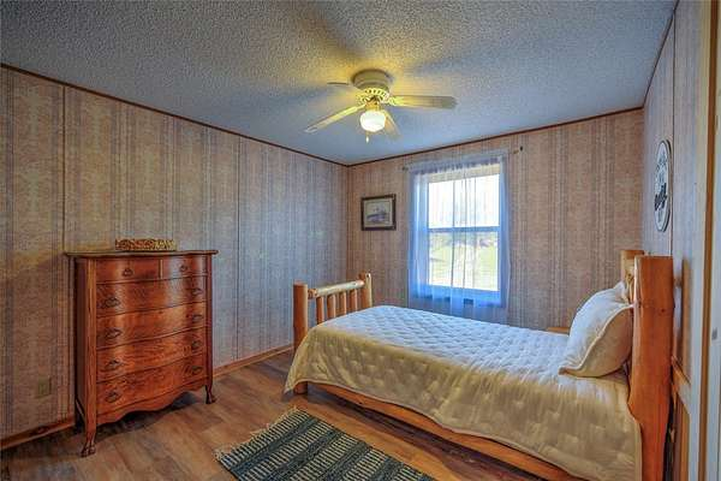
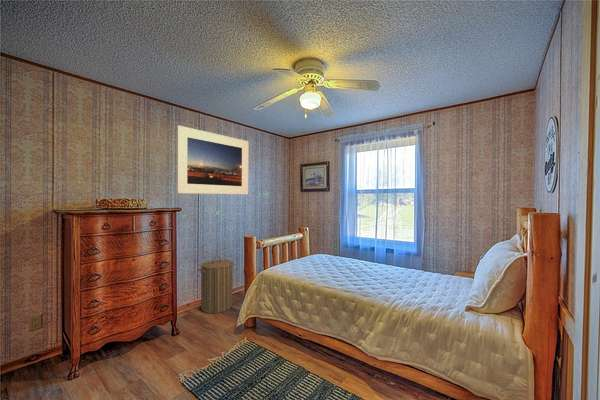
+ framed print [176,124,249,195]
+ laundry hamper [198,255,235,314]
